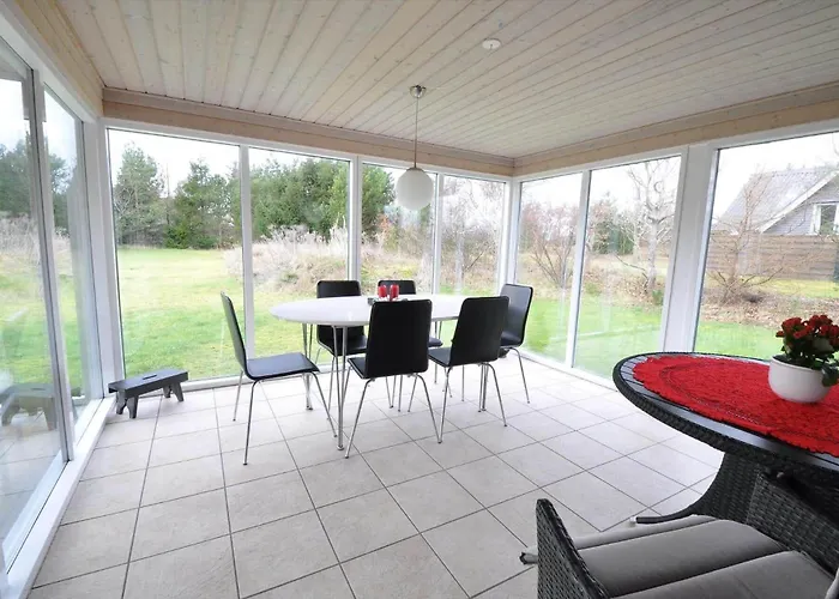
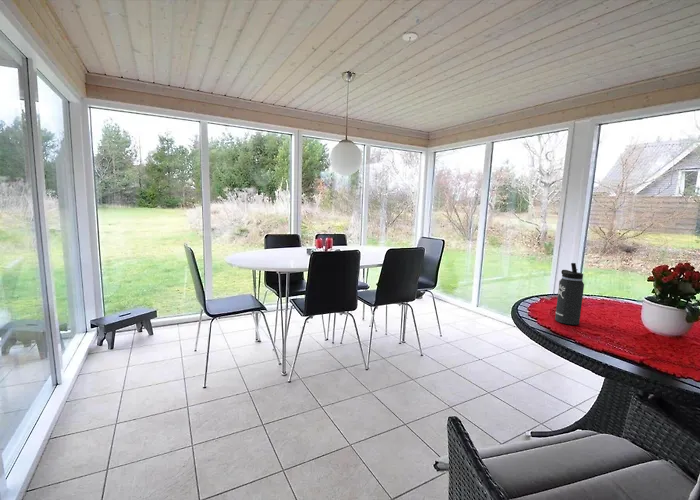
+ thermos bottle [554,262,585,326]
